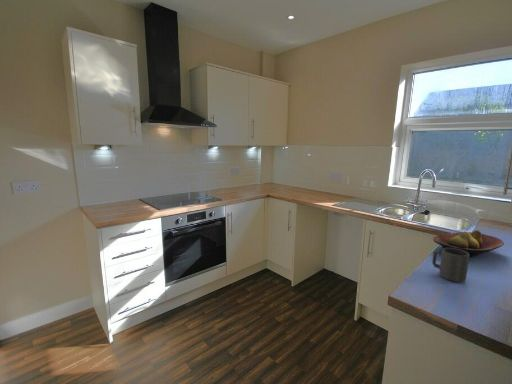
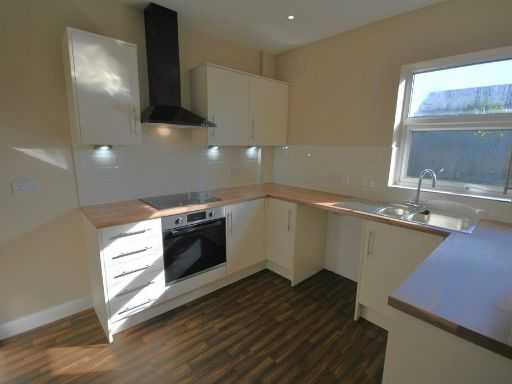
- mug [431,248,470,283]
- fruit bowl [432,229,505,258]
